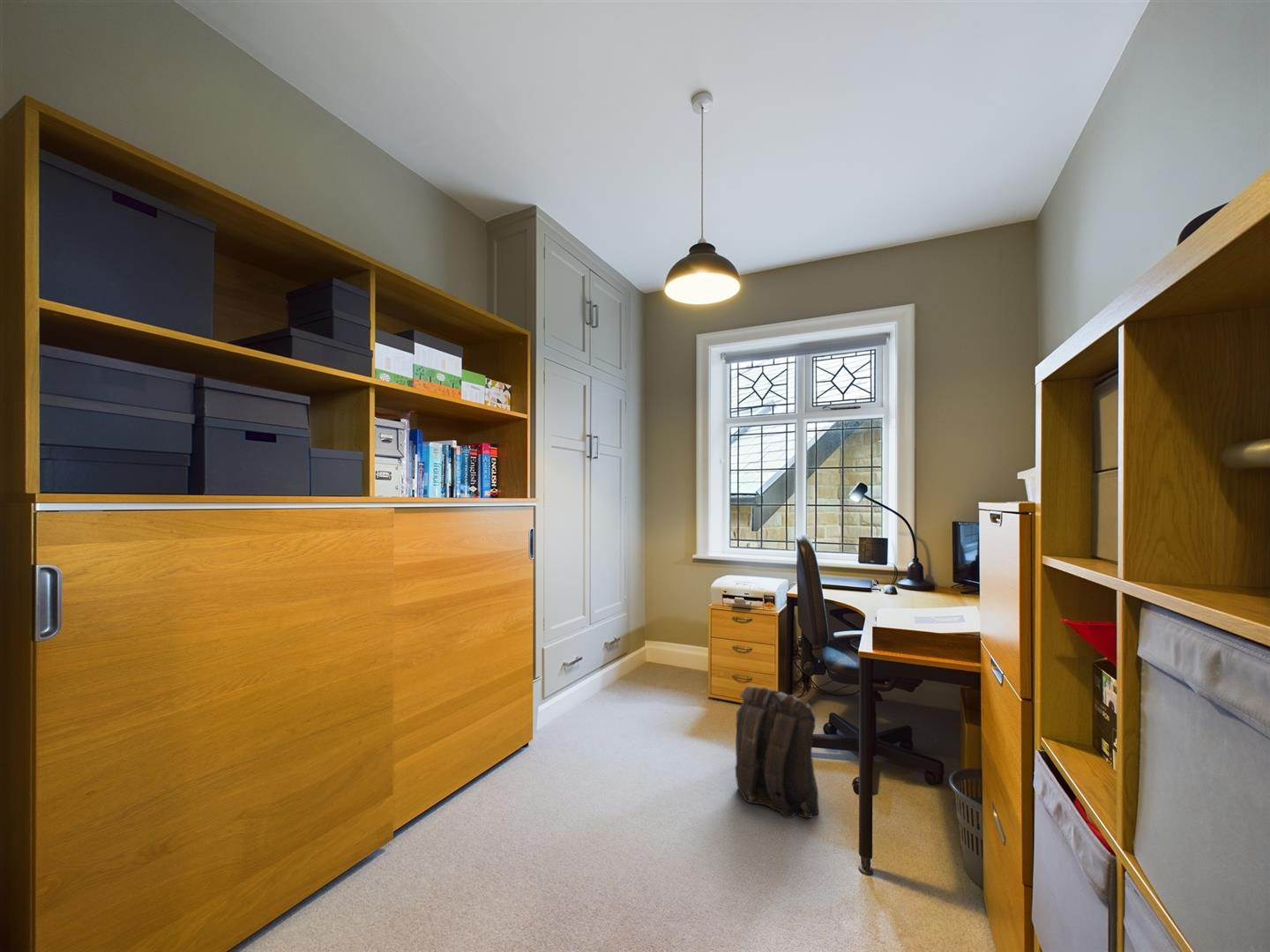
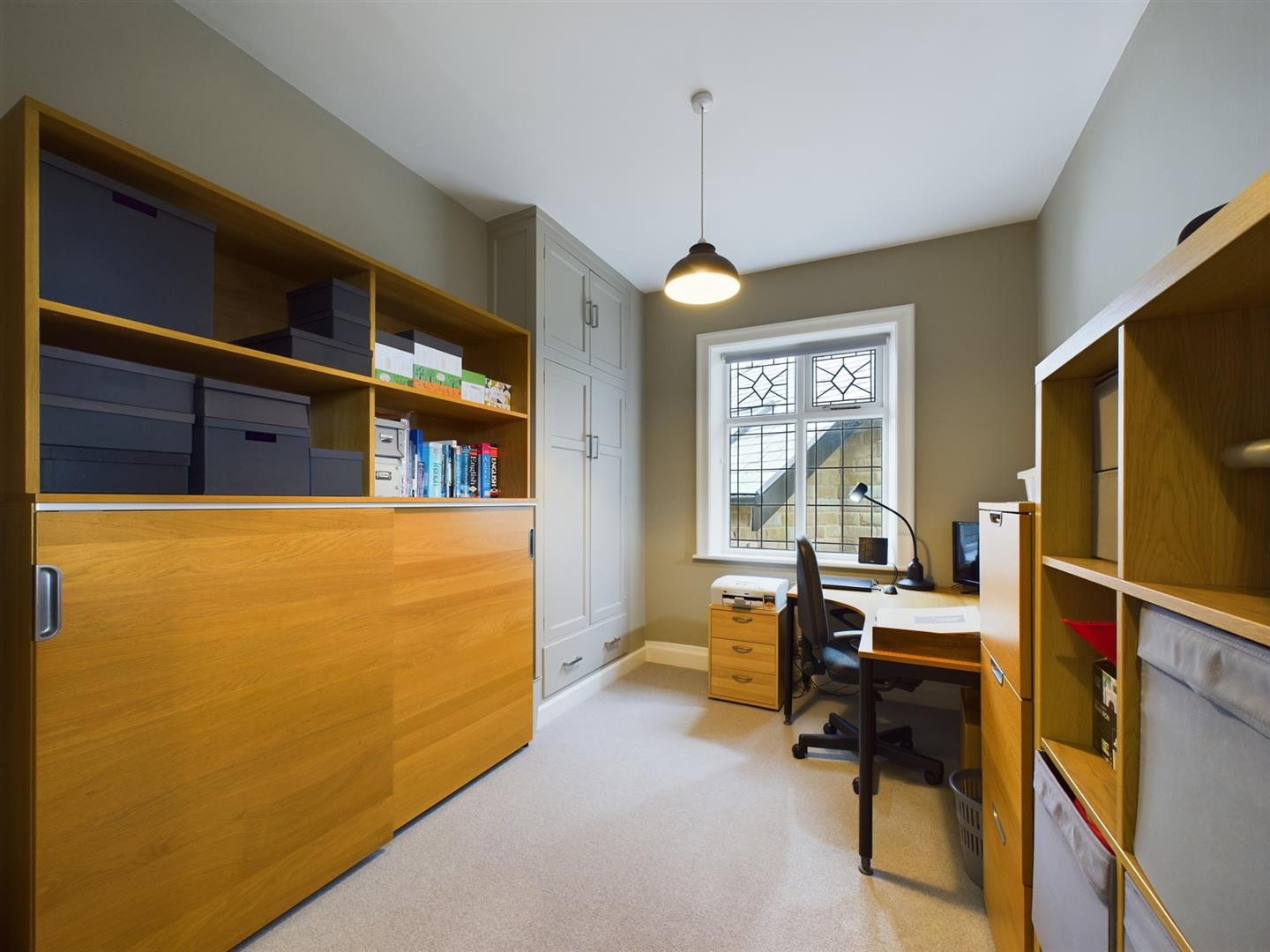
- backpack [735,685,819,819]
